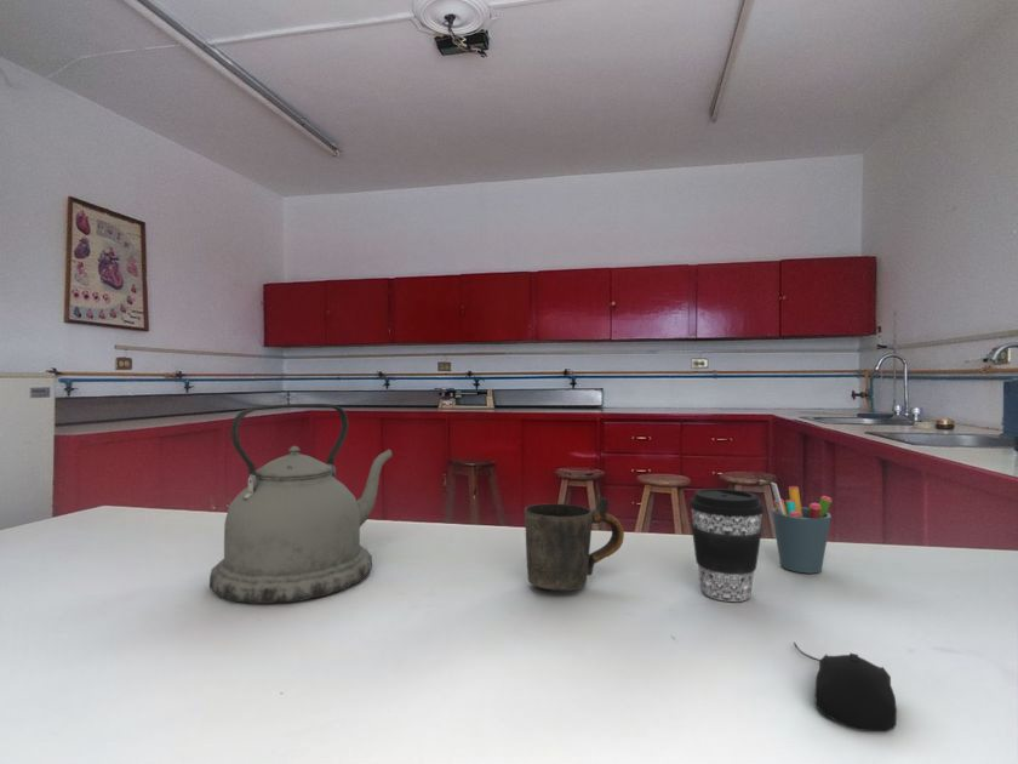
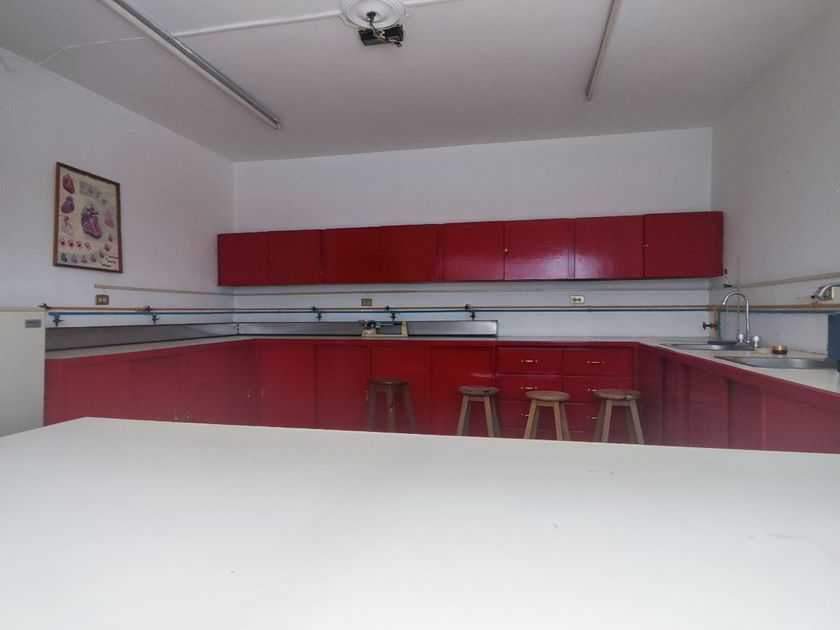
- computer mouse [793,640,898,732]
- coffee cup [687,488,766,603]
- pen holder [770,481,833,575]
- mug [524,496,625,592]
- kettle [208,403,394,605]
